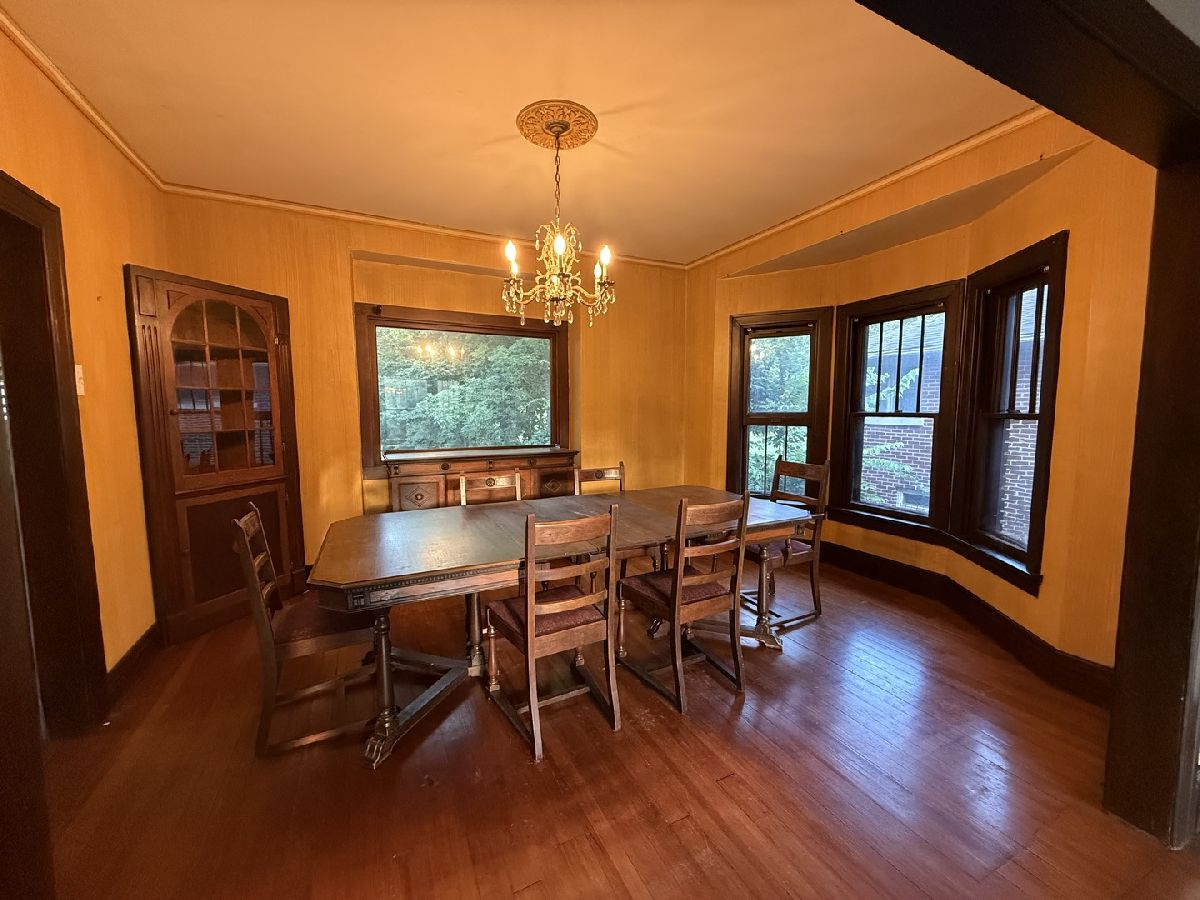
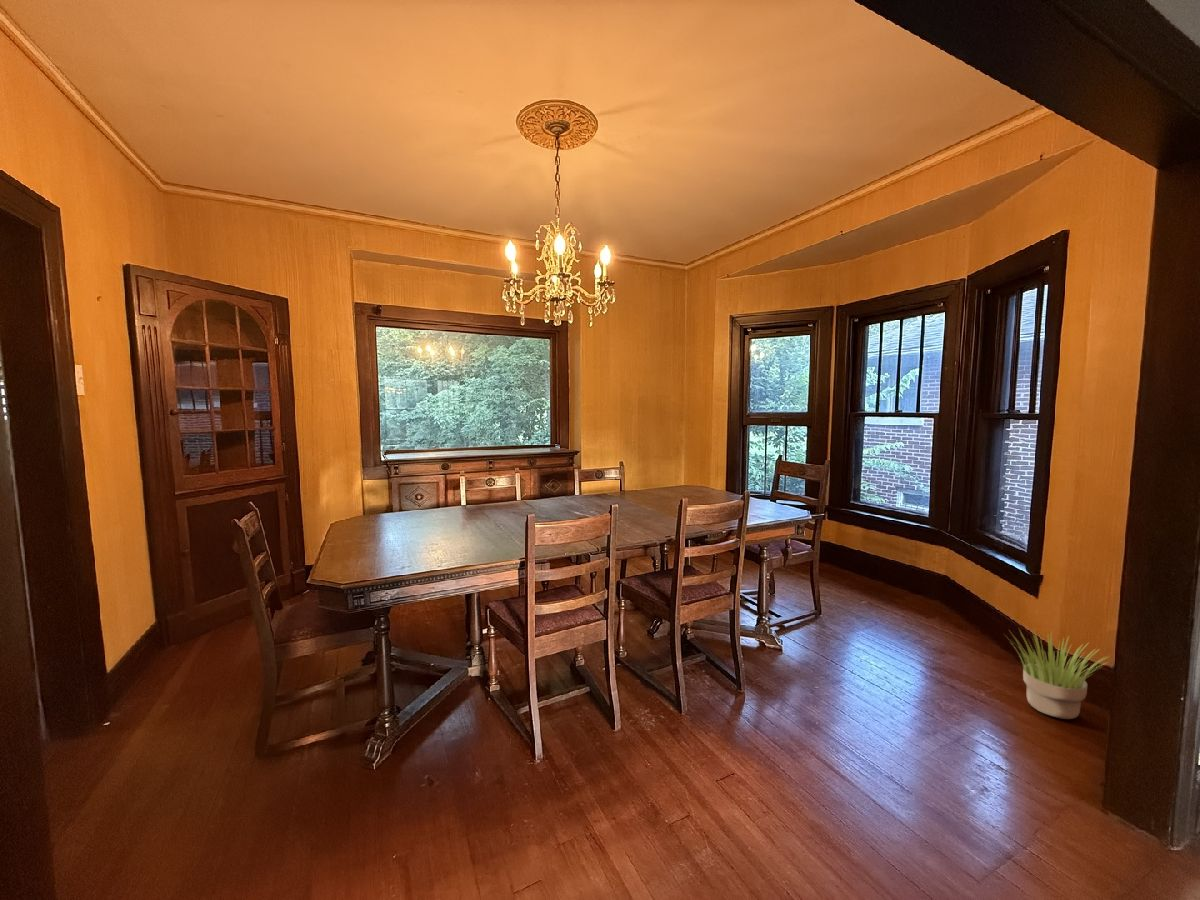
+ potted plant [1003,628,1111,720]
